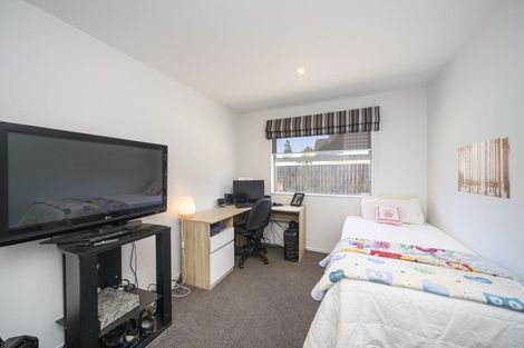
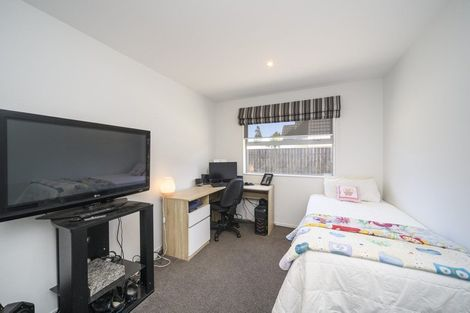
- wall art [457,136,512,200]
